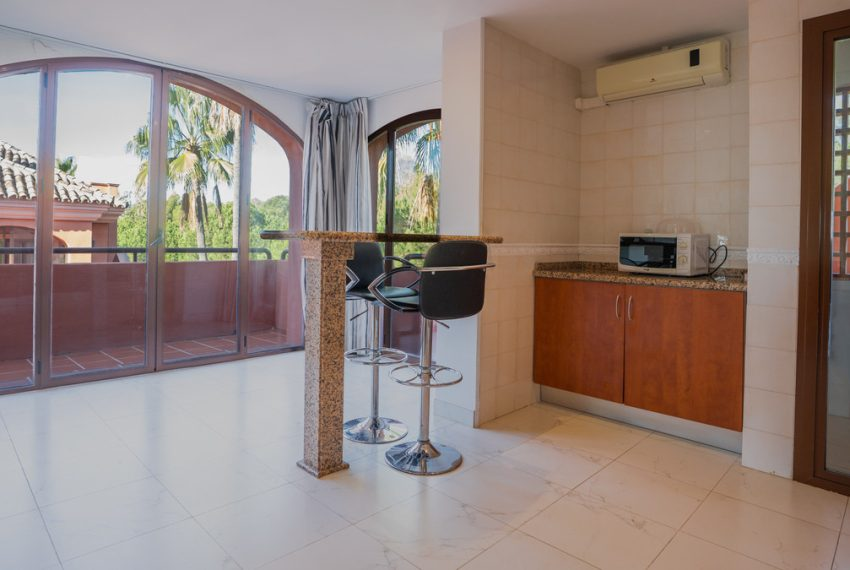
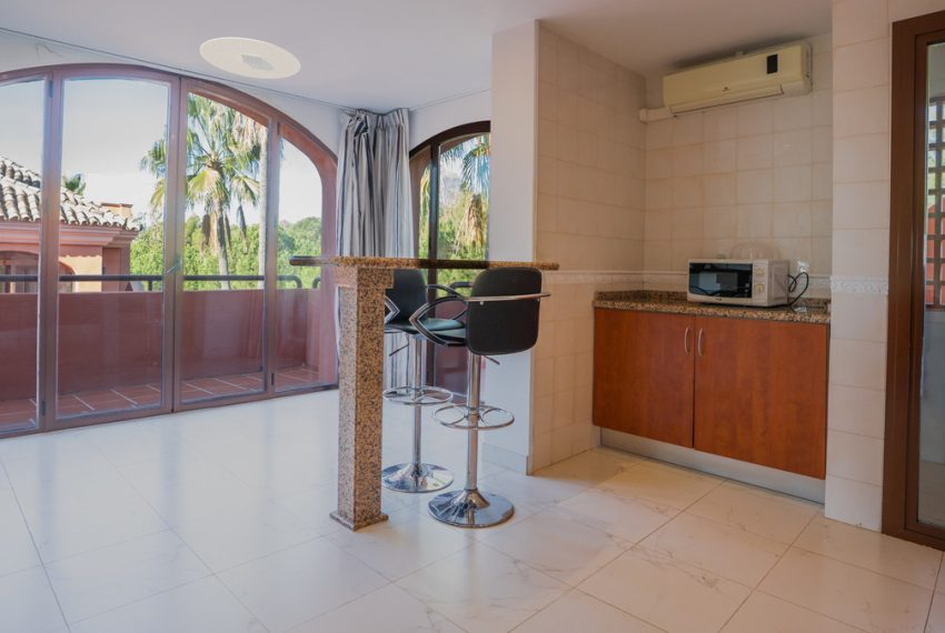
+ ceiling light [199,37,301,80]
